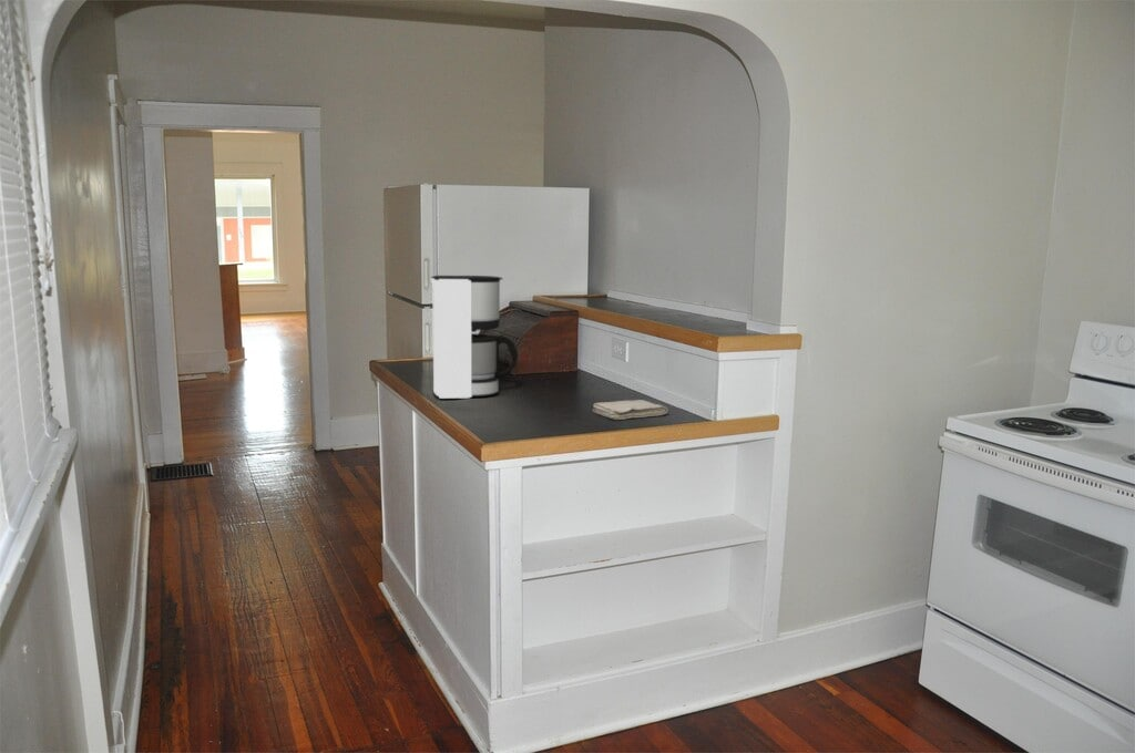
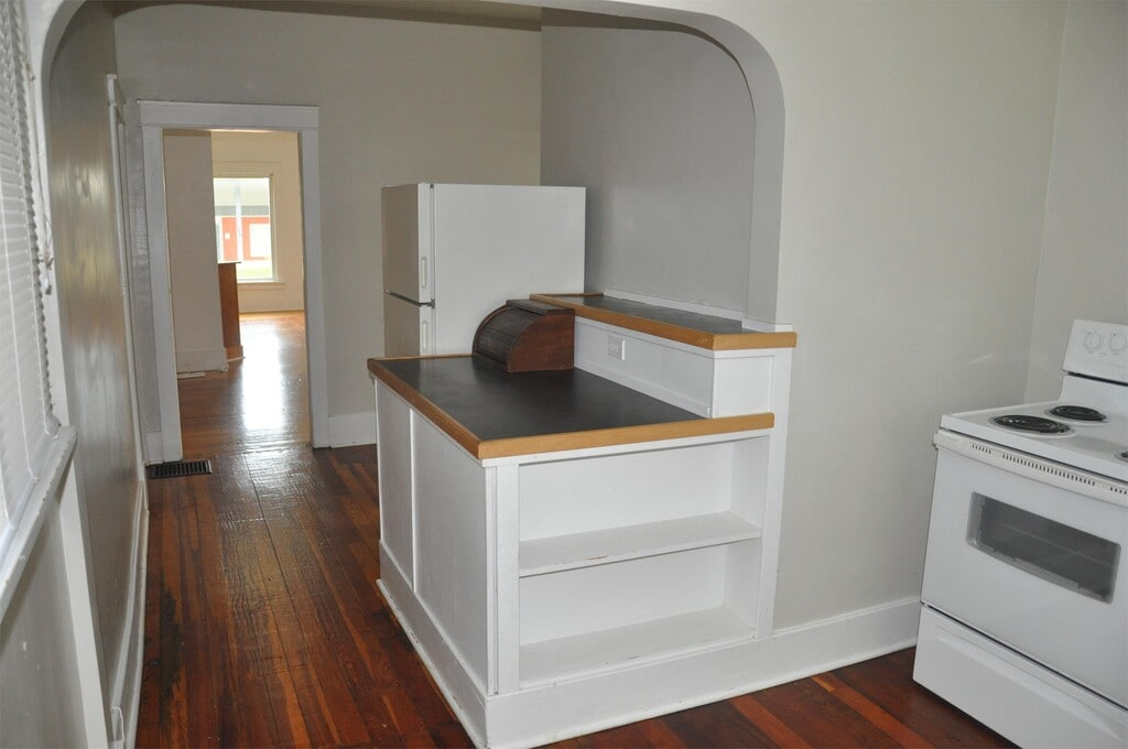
- coffee maker [430,275,519,400]
- washcloth [592,399,669,421]
